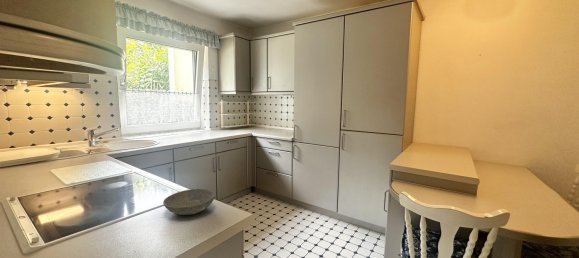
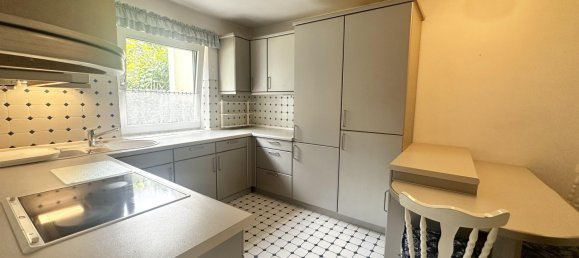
- bowl [162,188,216,216]
